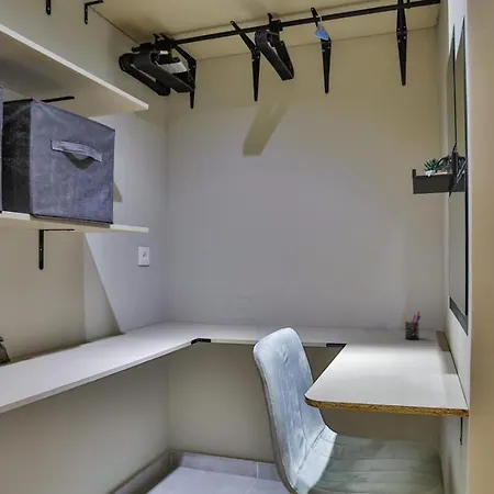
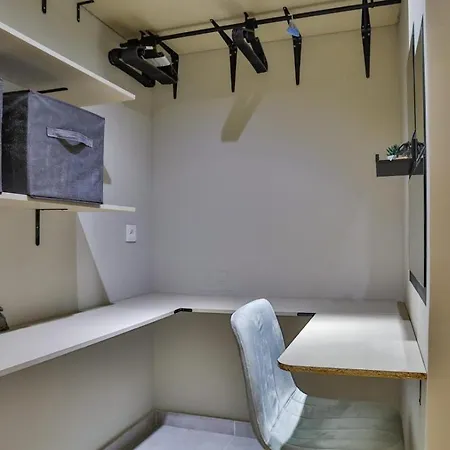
- pen holder [402,310,422,340]
